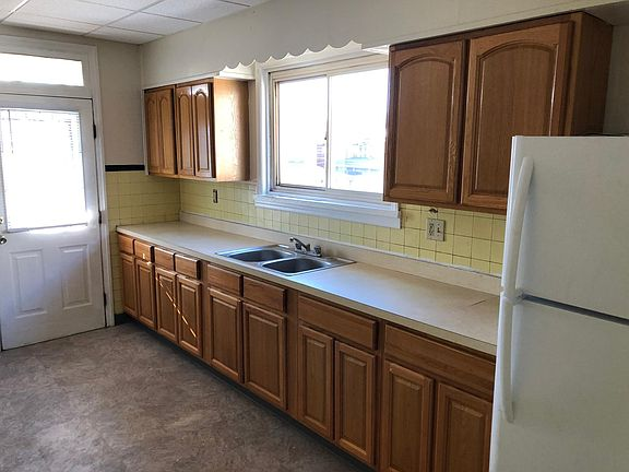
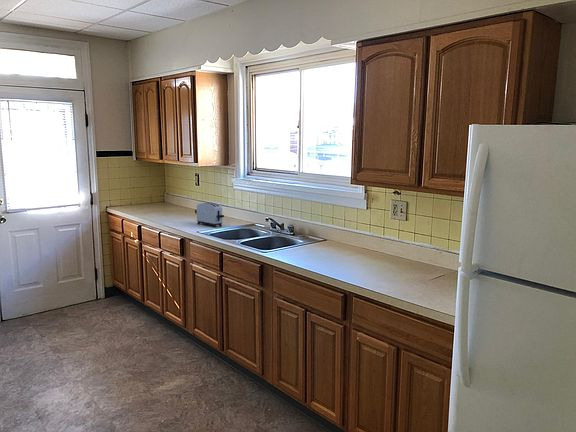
+ toaster [194,202,225,228]
